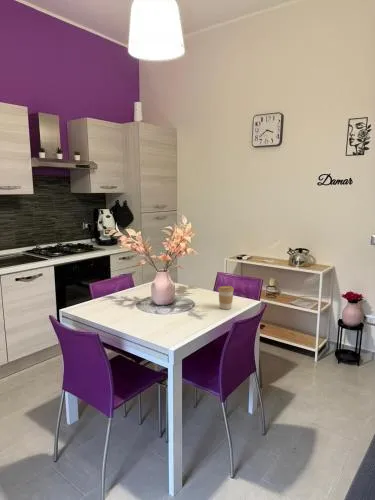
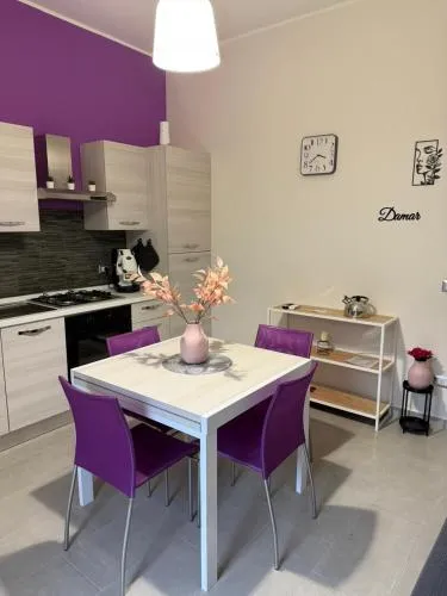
- coffee cup [217,285,235,310]
